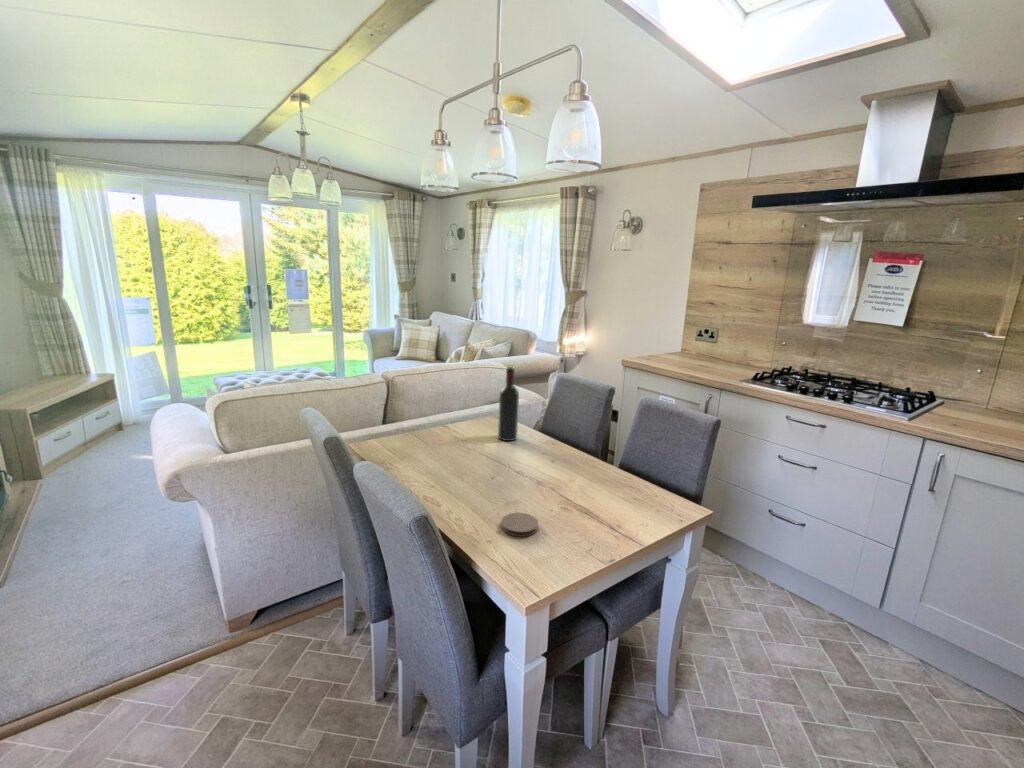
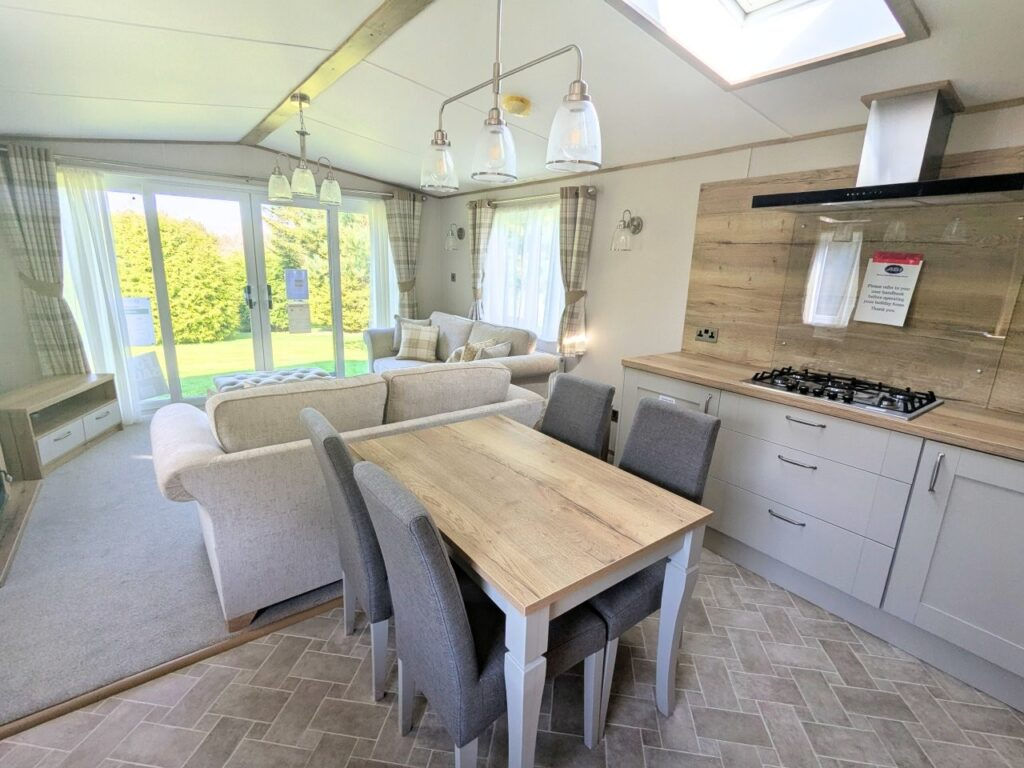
- coaster [500,512,539,538]
- wine bottle [497,366,520,442]
